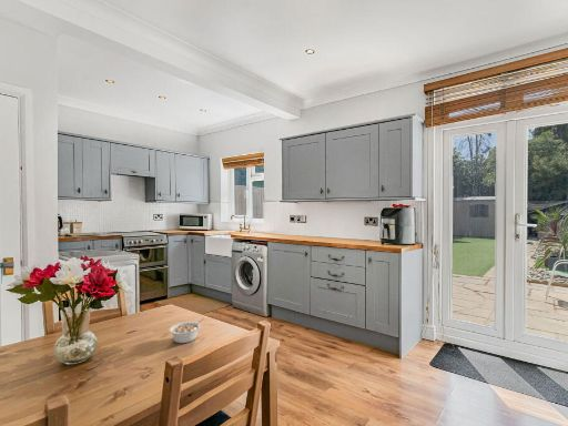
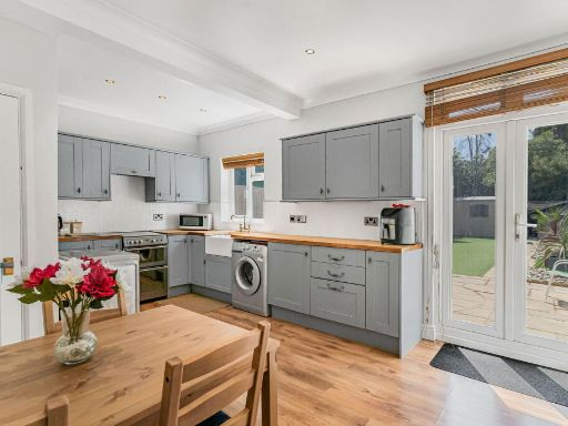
- legume [169,317,205,344]
